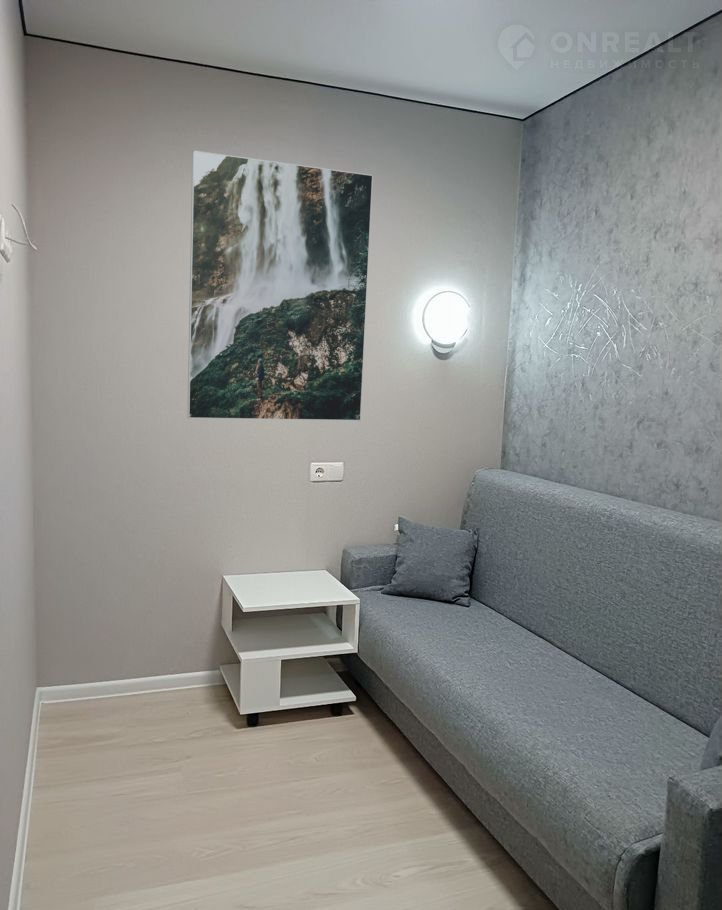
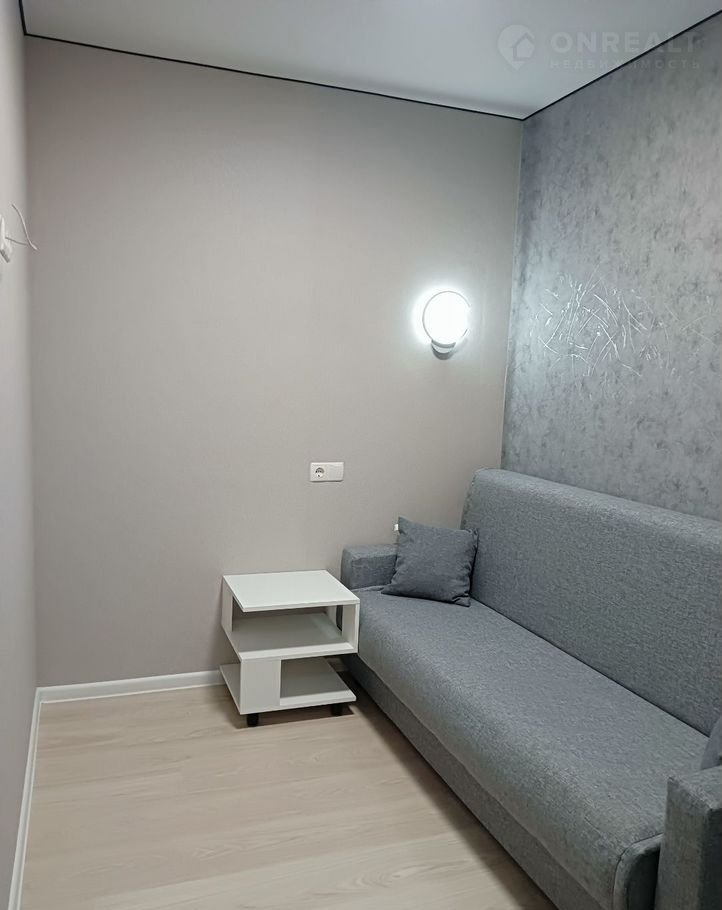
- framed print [186,149,374,422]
